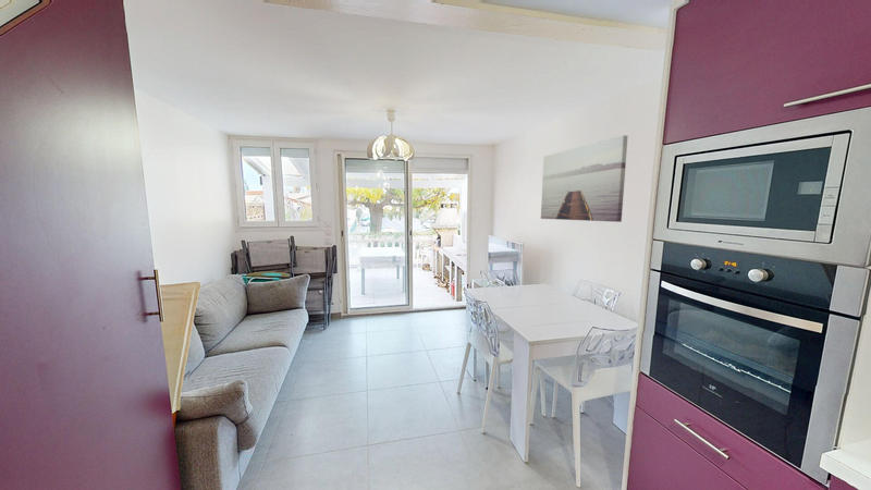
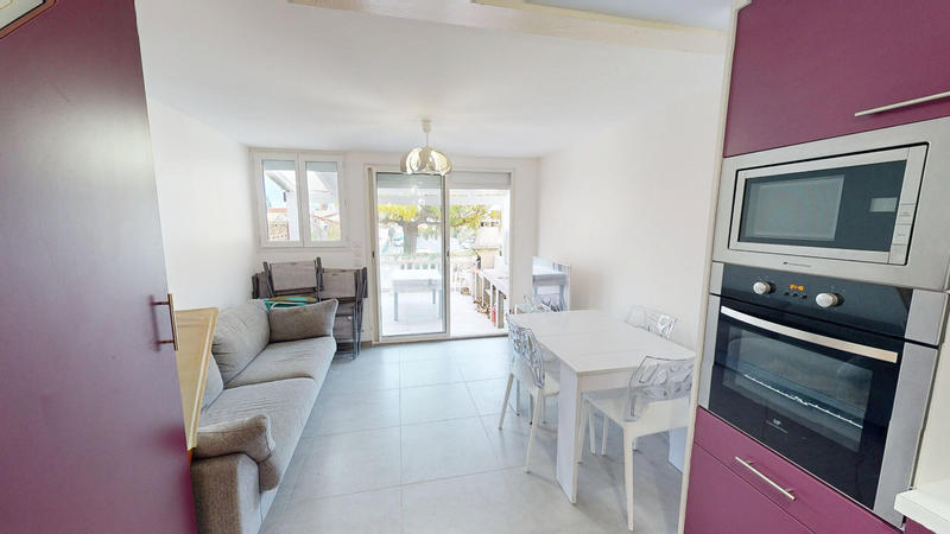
- wall art [540,134,629,223]
